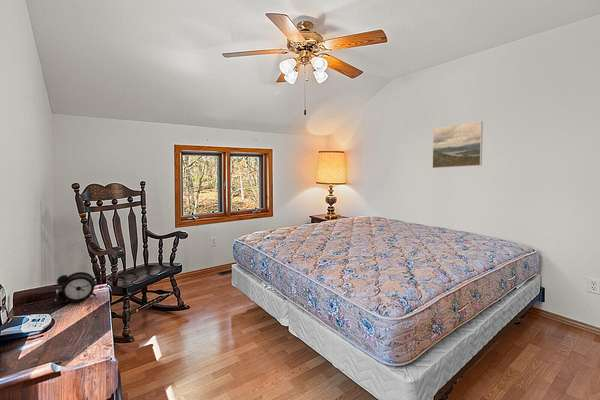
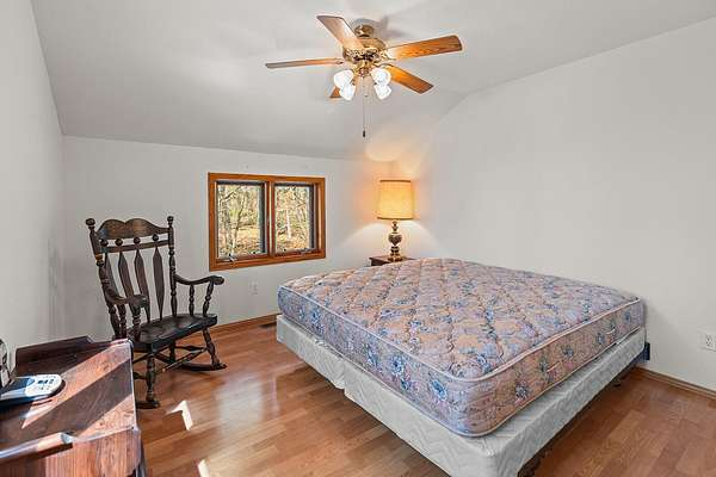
- alarm clock [54,271,99,303]
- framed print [431,120,484,169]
